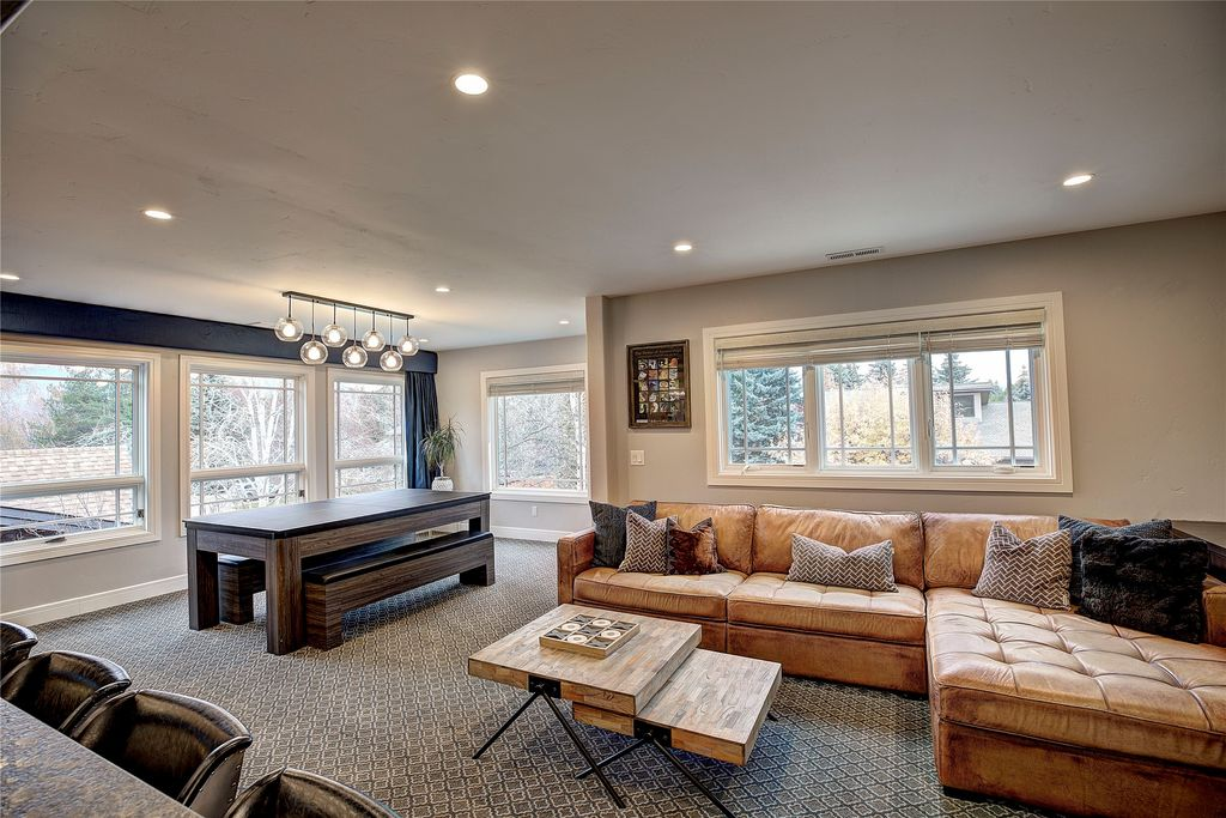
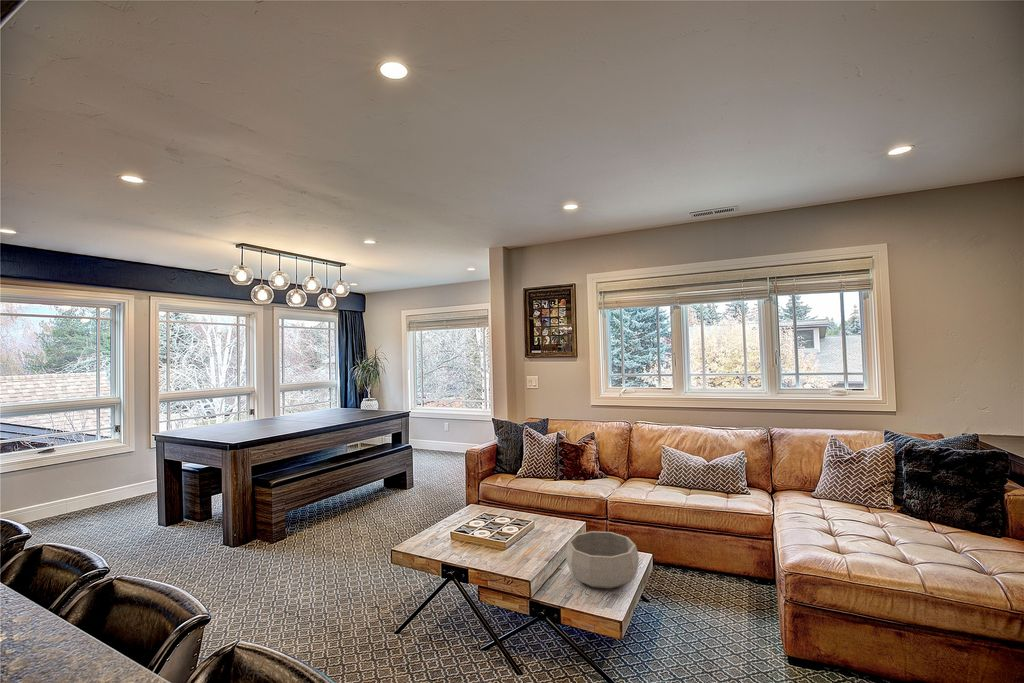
+ decorative bowl [565,530,640,590]
